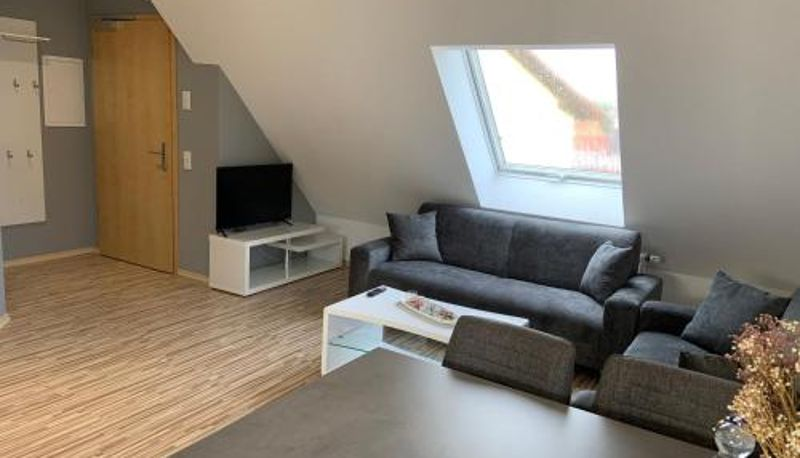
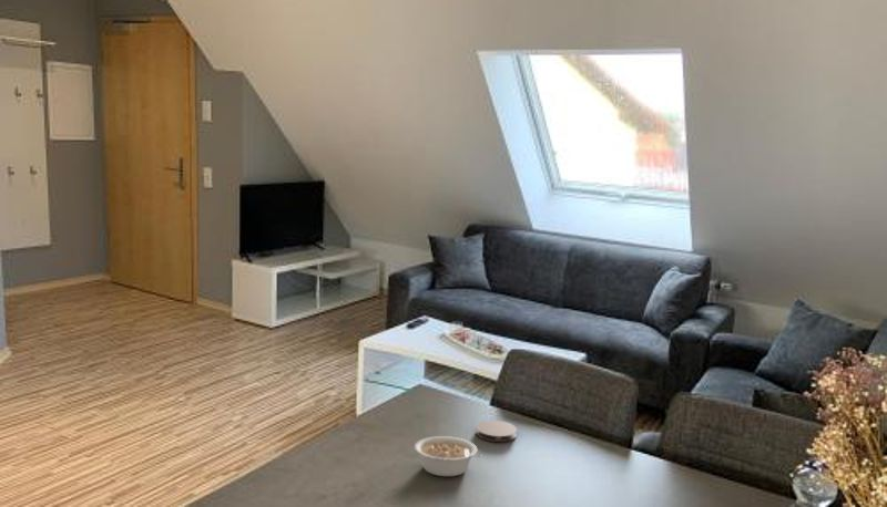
+ coaster [475,420,518,443]
+ legume [414,435,482,477]
